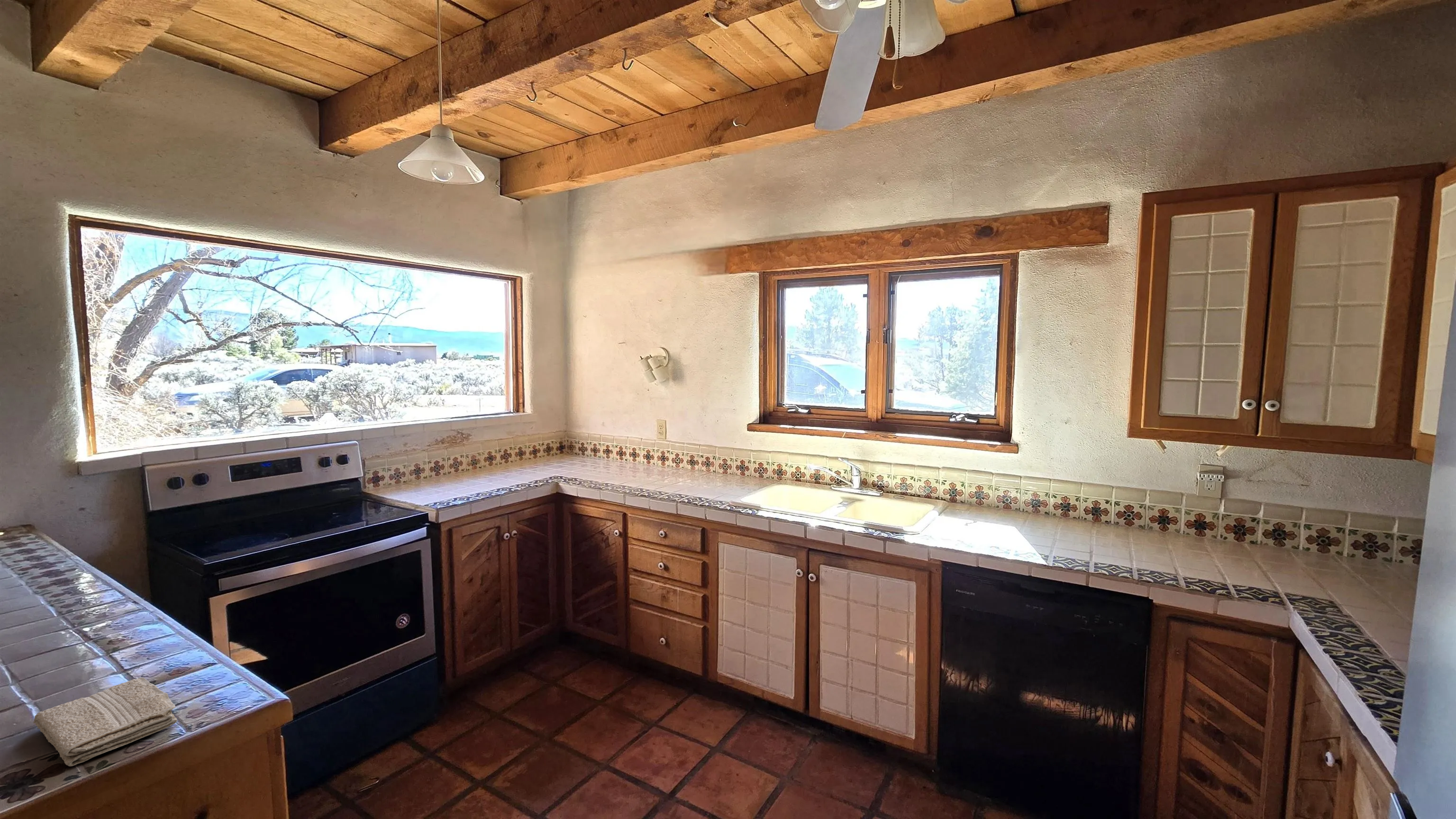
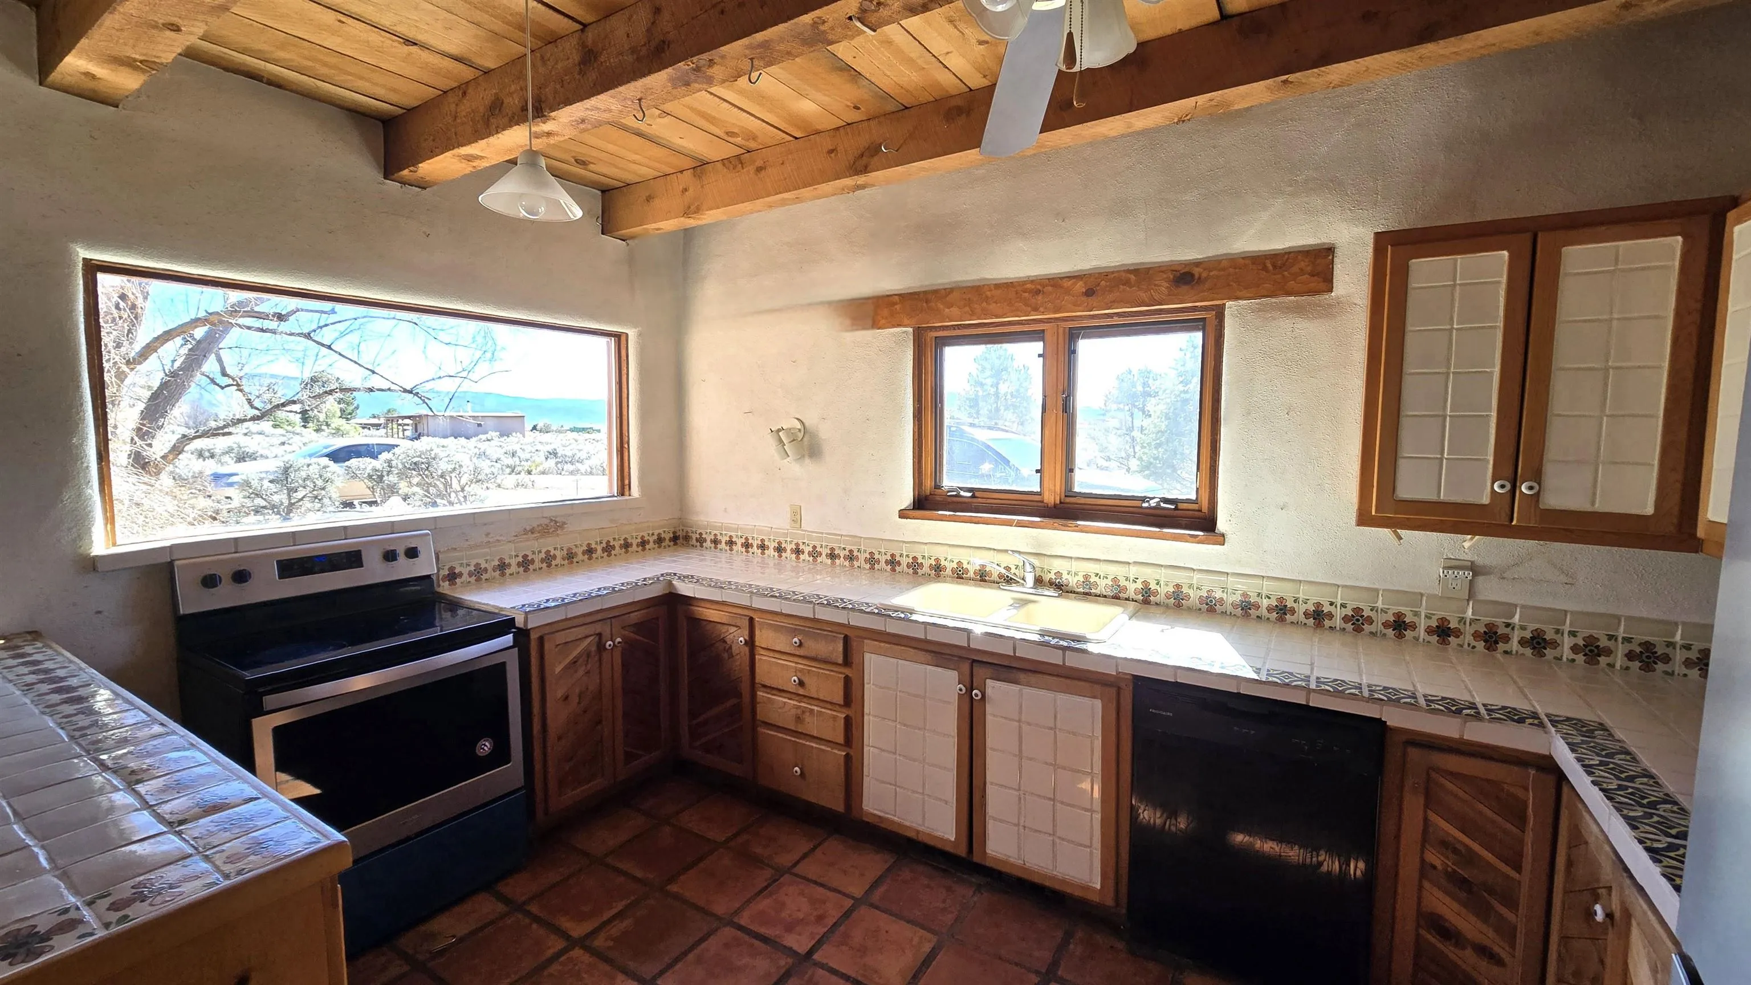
- washcloth [33,677,178,767]
